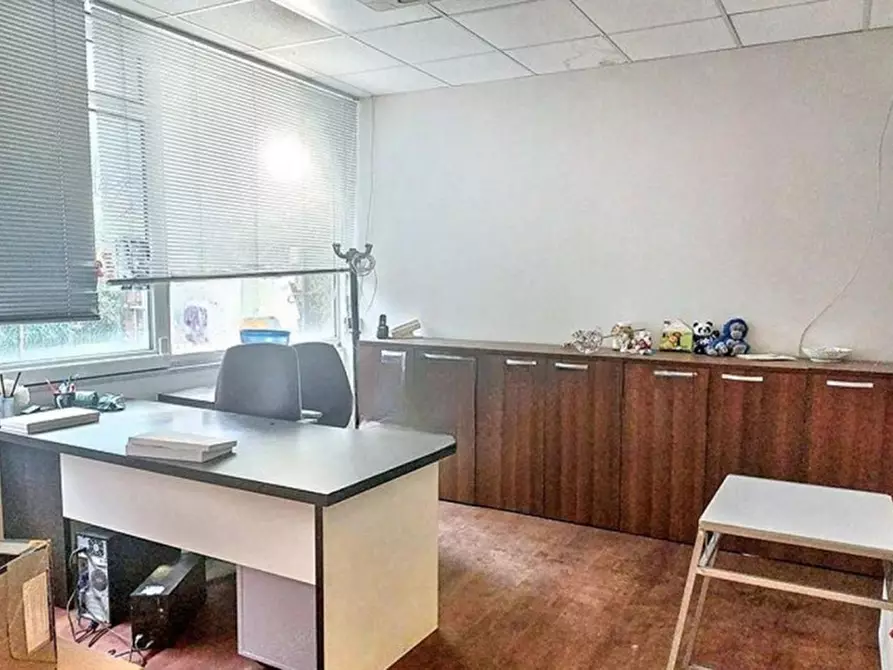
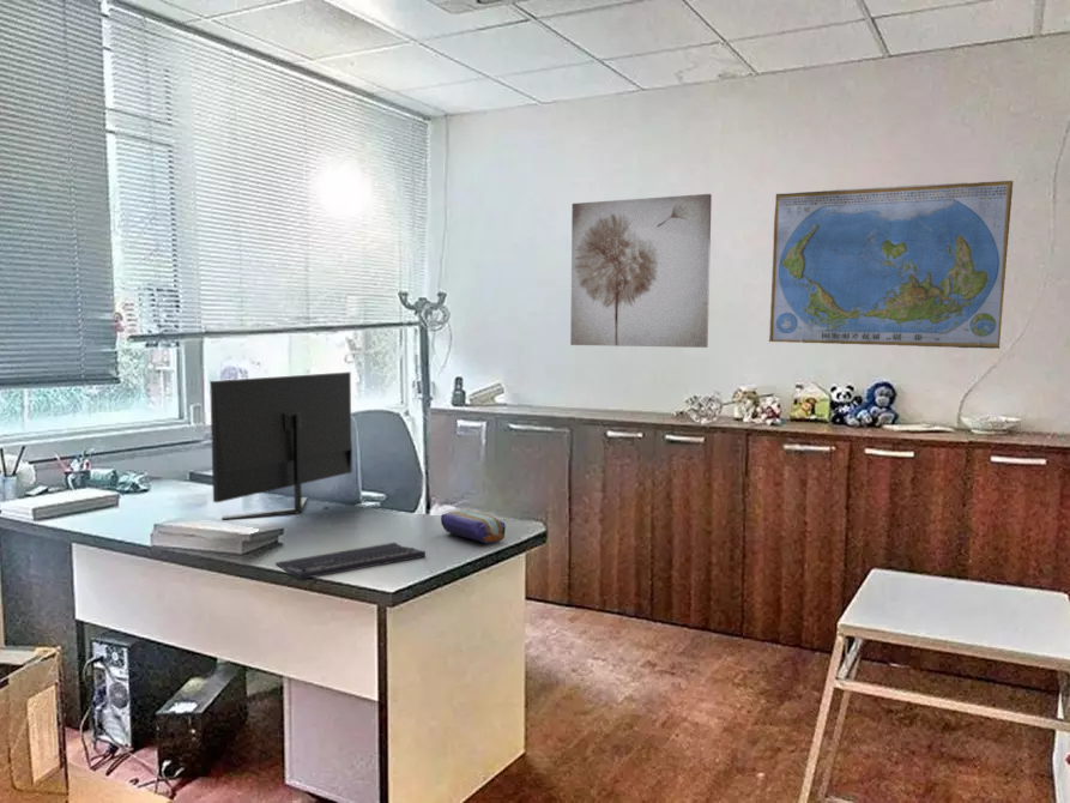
+ wall art [569,193,713,349]
+ world map [768,180,1015,350]
+ keyboard [274,542,427,580]
+ monitor [208,370,353,521]
+ pencil case [440,509,507,545]
